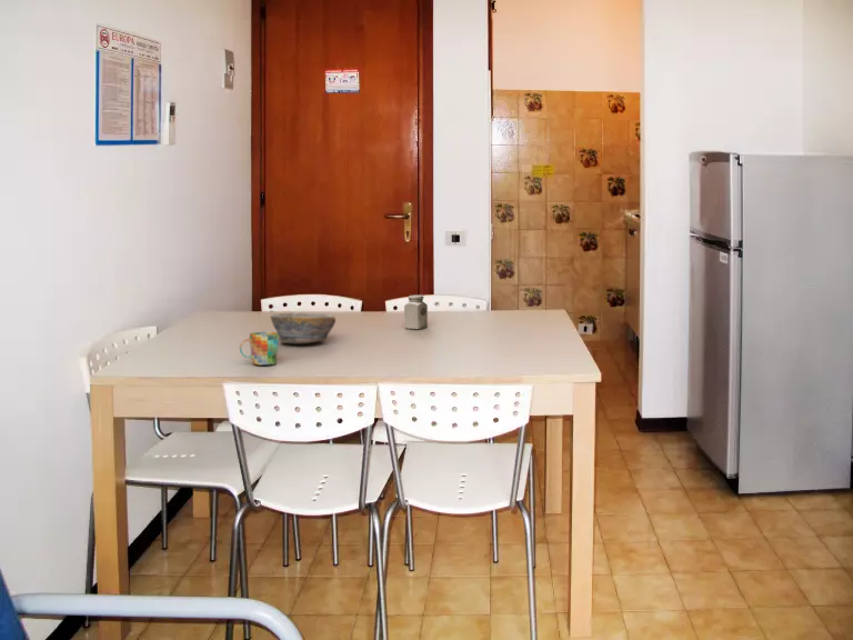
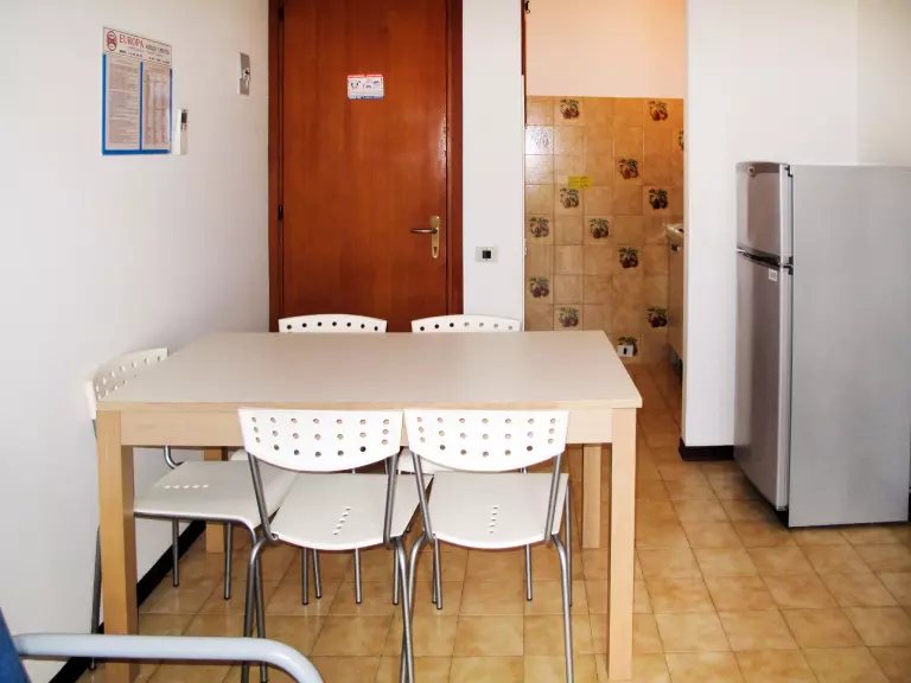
- mug [239,331,280,366]
- bowl [270,311,337,344]
- salt shaker [403,294,429,330]
